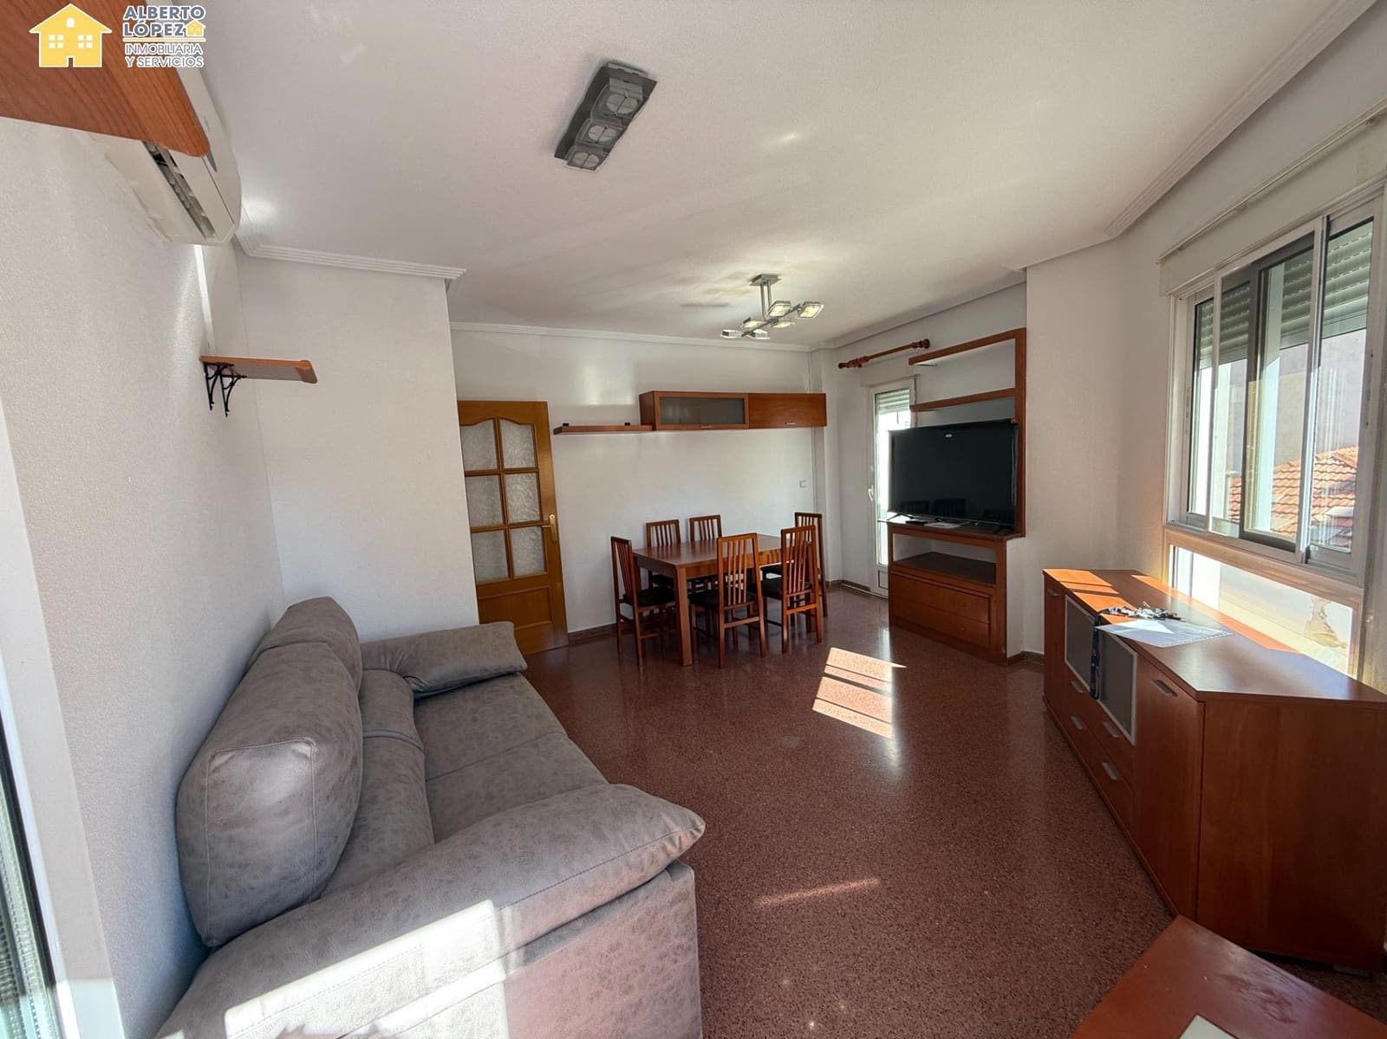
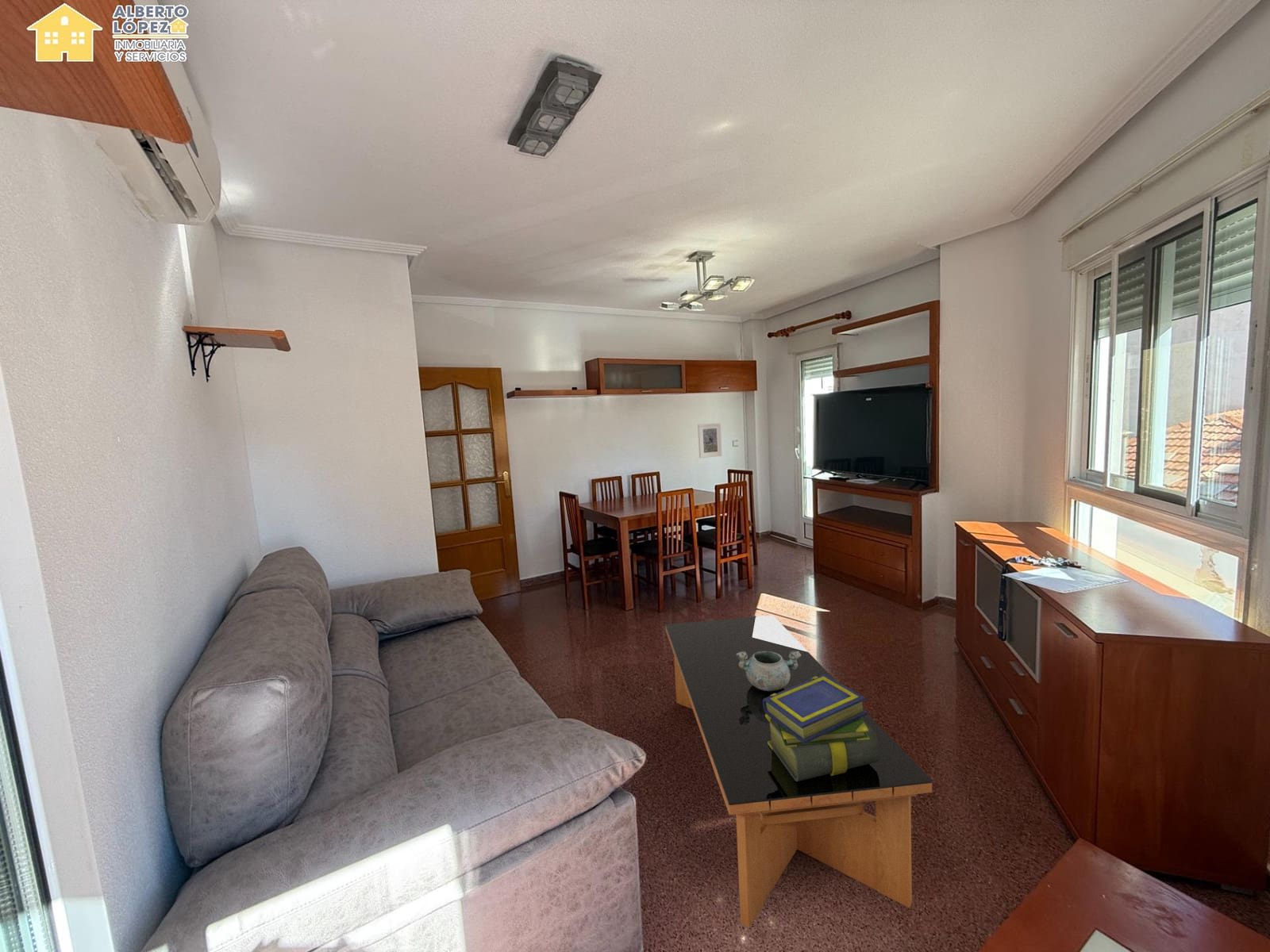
+ stack of books [763,674,879,781]
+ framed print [697,422,722,459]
+ coffee table [664,615,933,929]
+ decorative bowl [736,651,802,691]
